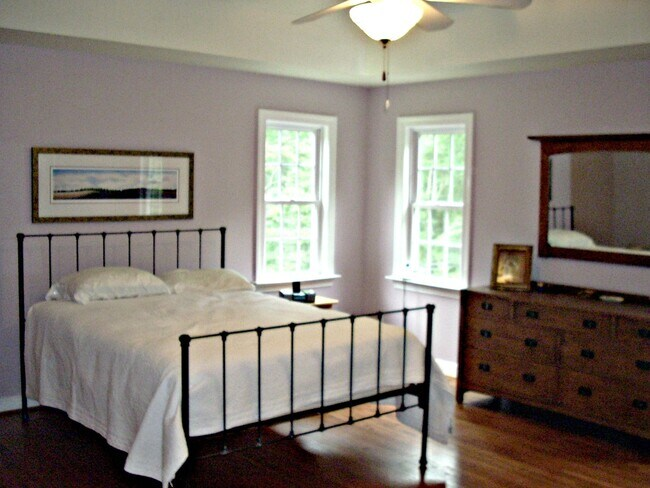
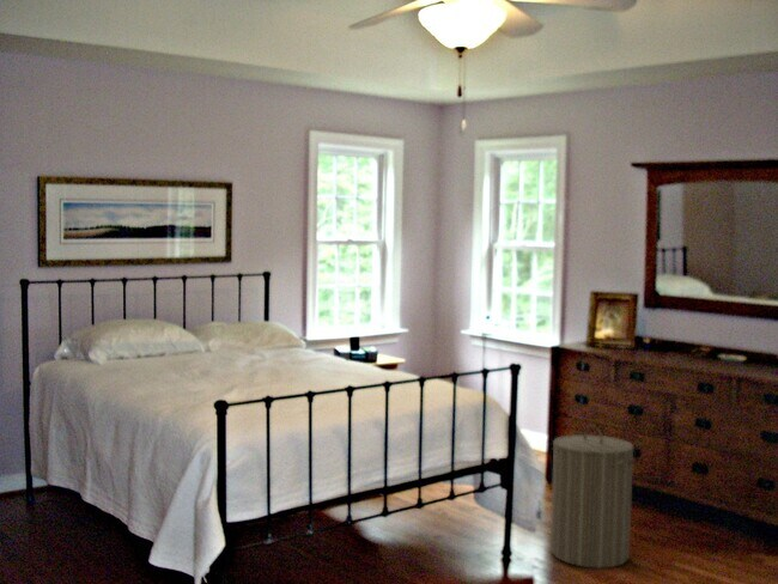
+ laundry hamper [549,424,636,570]
